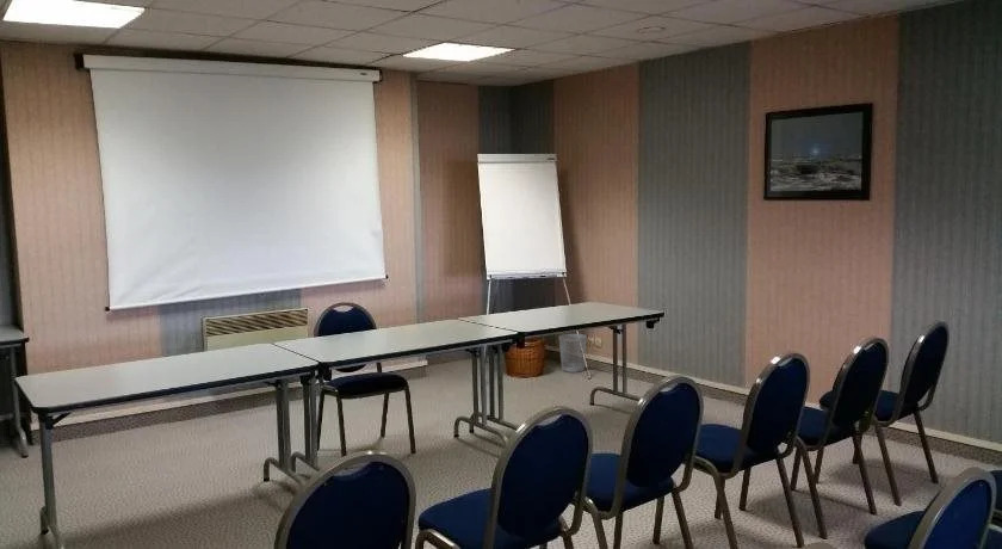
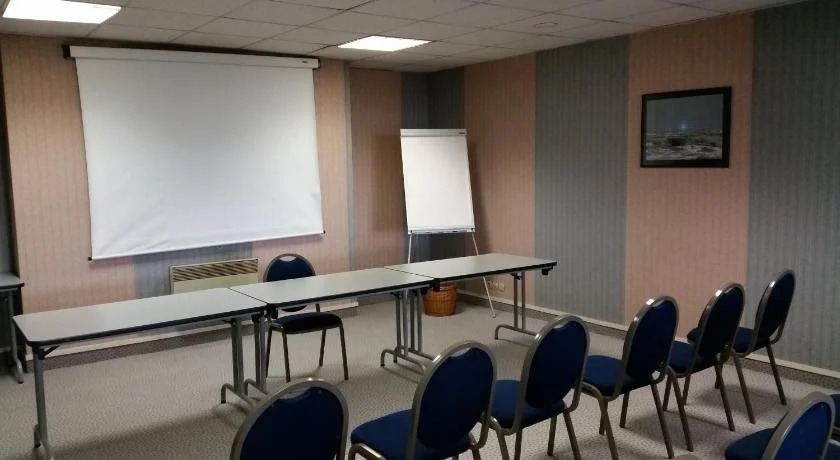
- wastebasket [558,333,588,374]
